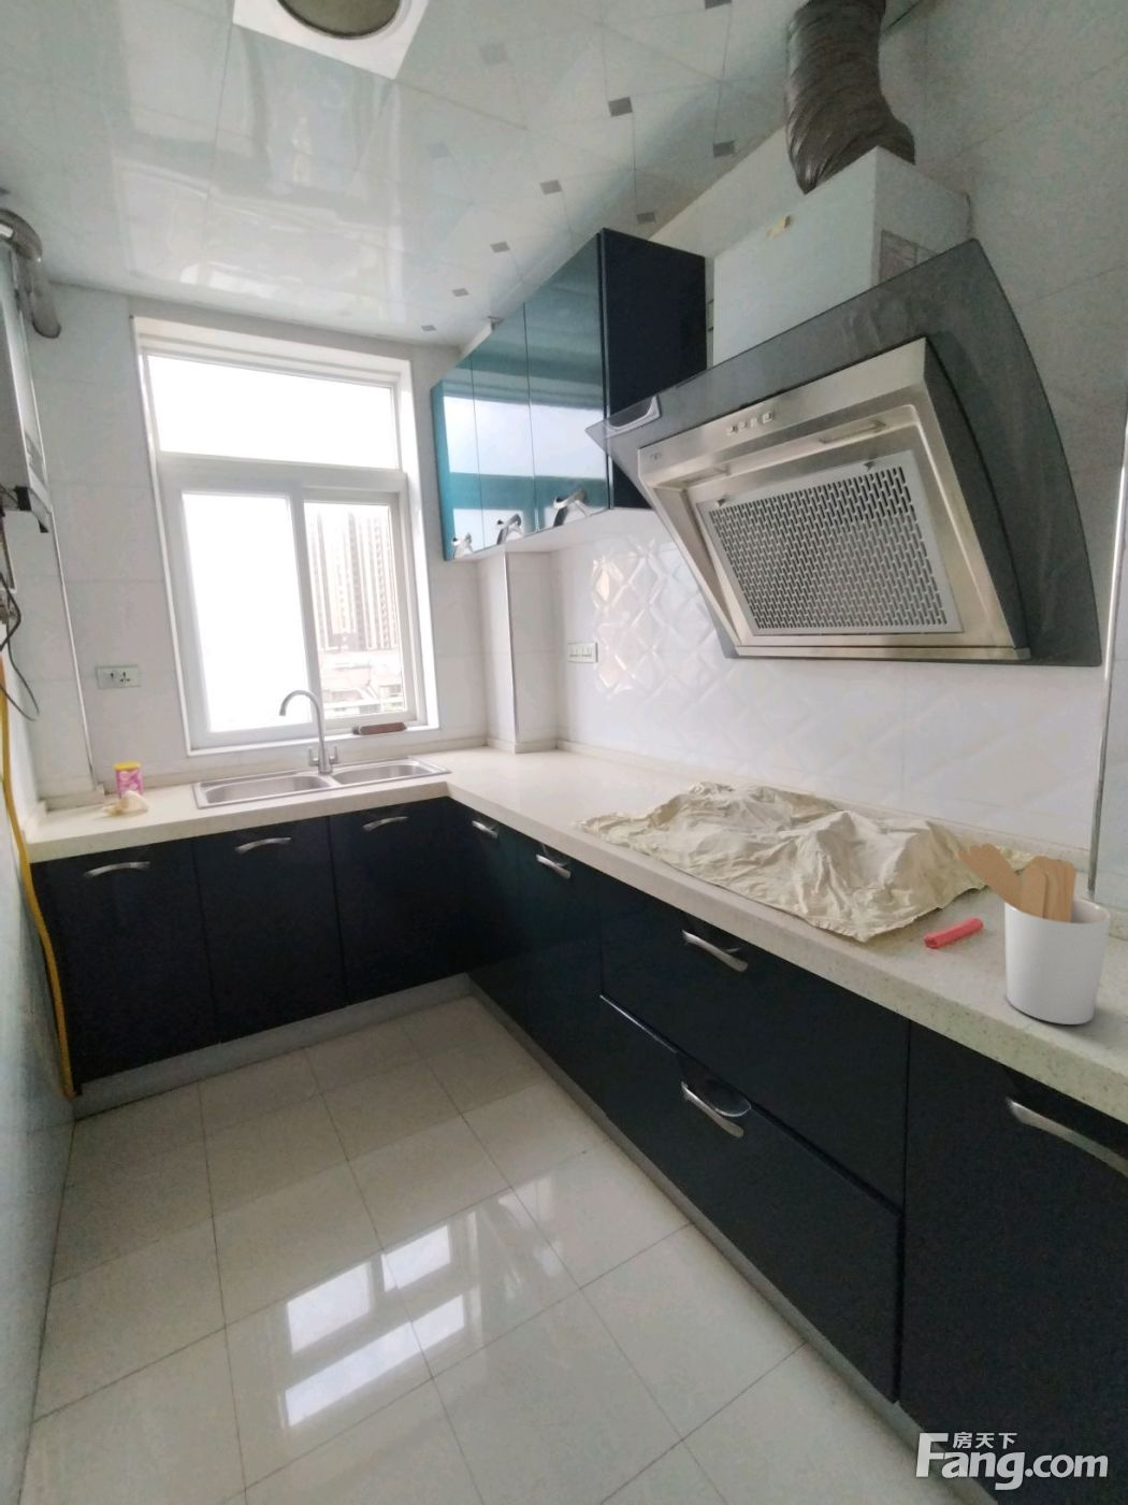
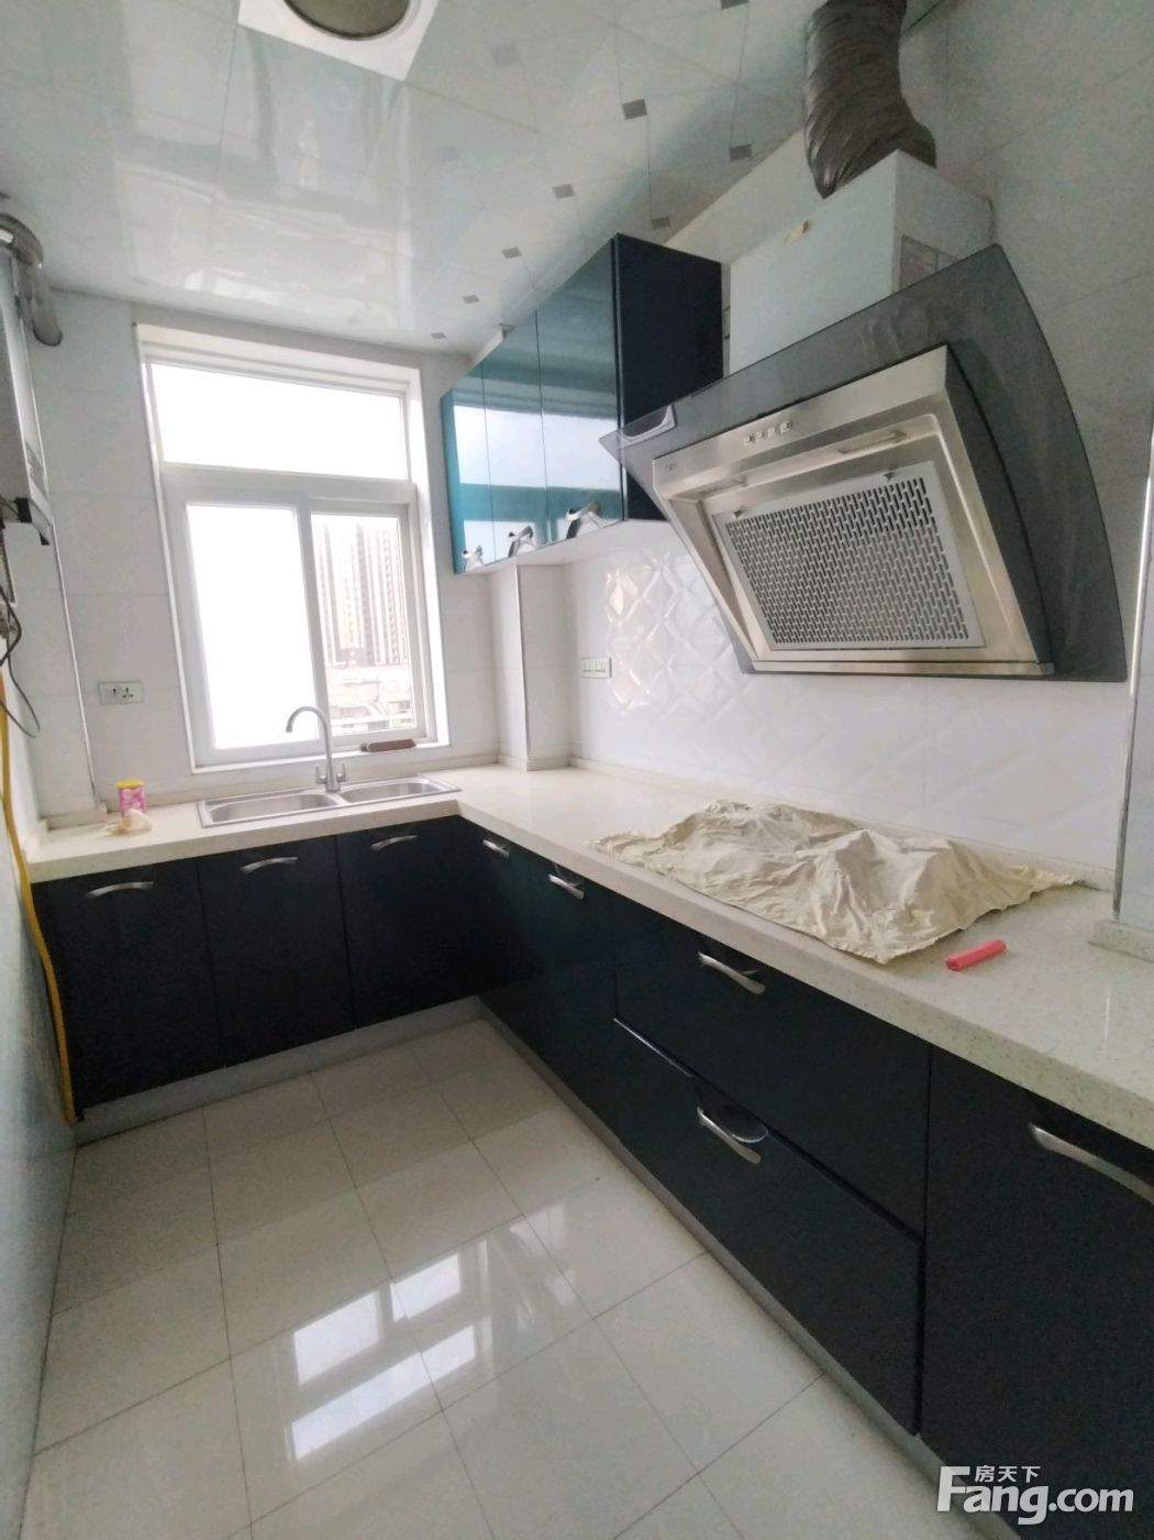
- utensil holder [955,841,1111,1025]
